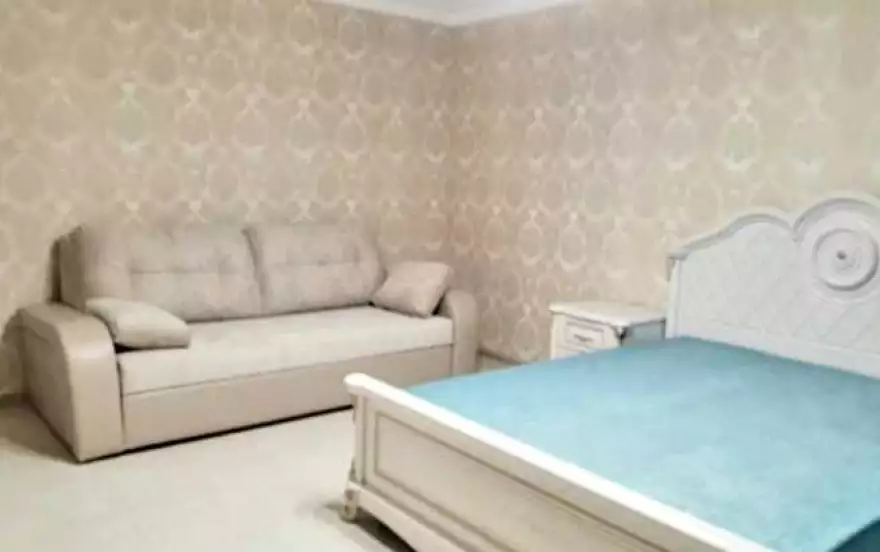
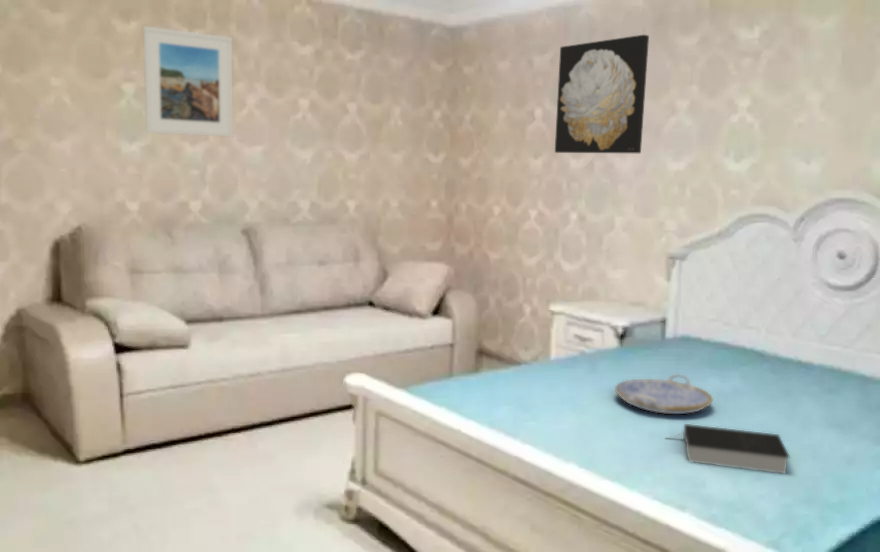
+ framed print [142,25,234,138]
+ serving tray [614,373,714,415]
+ wall art [554,34,650,154]
+ book [665,423,791,475]
